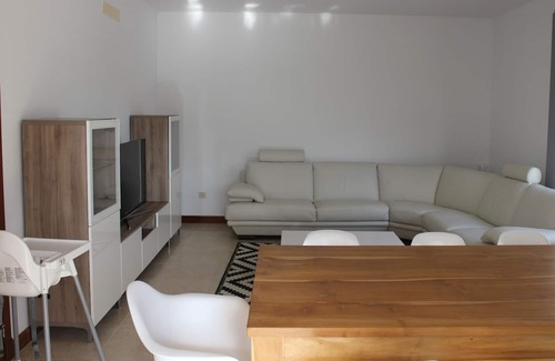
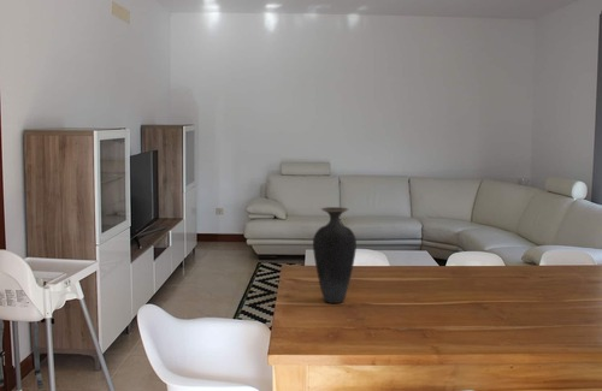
+ vase [312,206,358,304]
